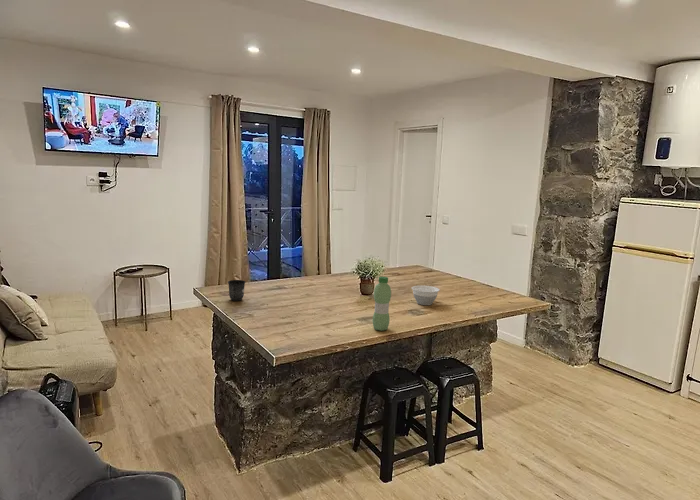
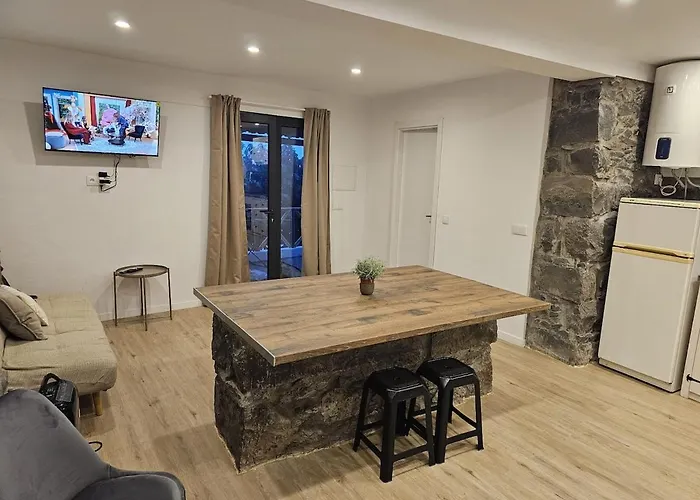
- bowl [411,284,441,306]
- mug [227,279,246,302]
- water bottle [372,276,392,332]
